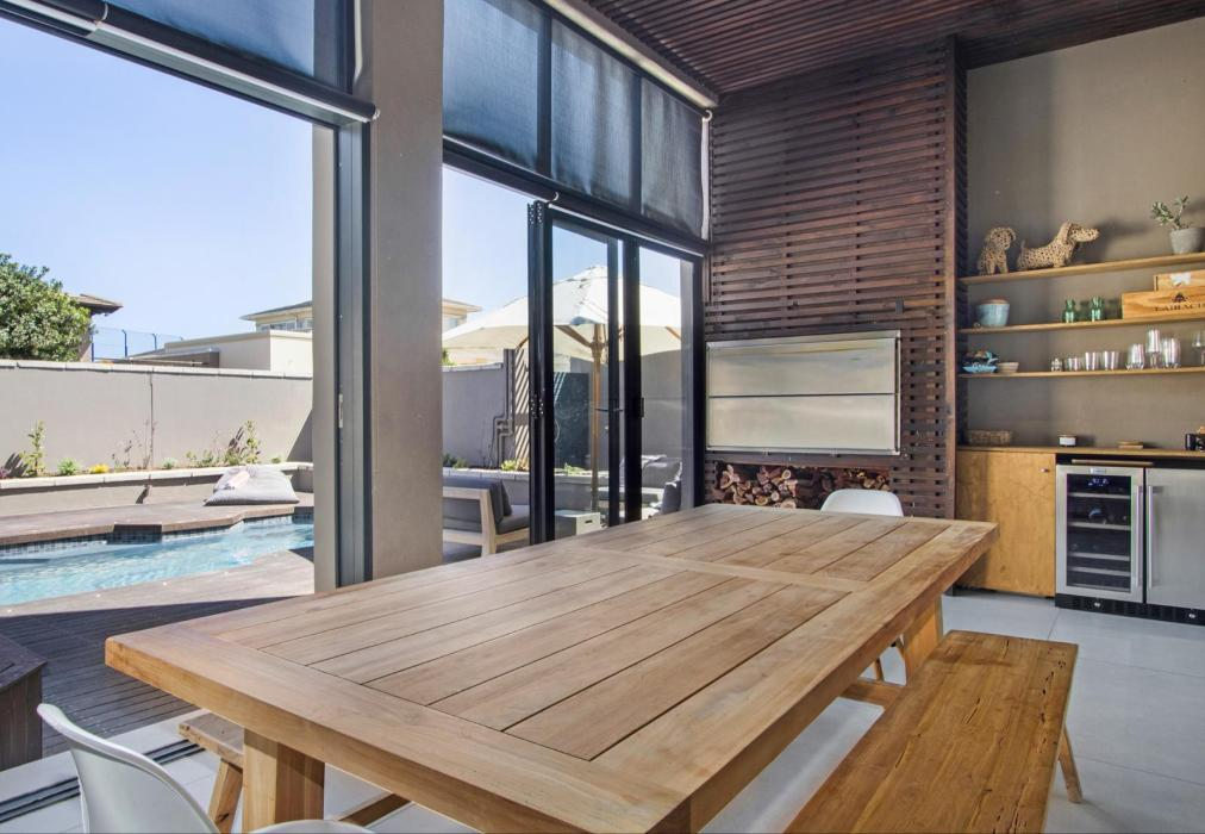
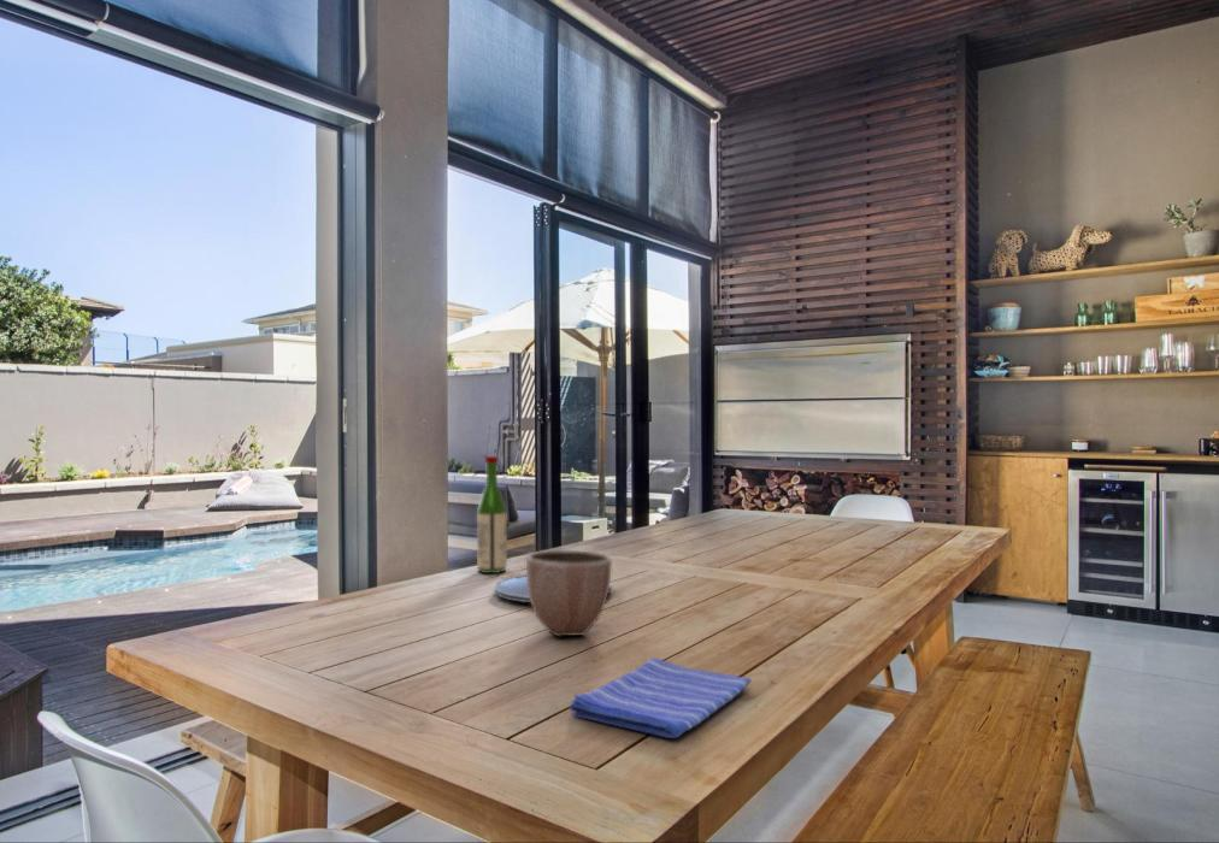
+ plate [493,573,613,603]
+ decorative bowl [525,549,613,638]
+ wine bottle [476,455,508,574]
+ dish towel [569,656,753,739]
